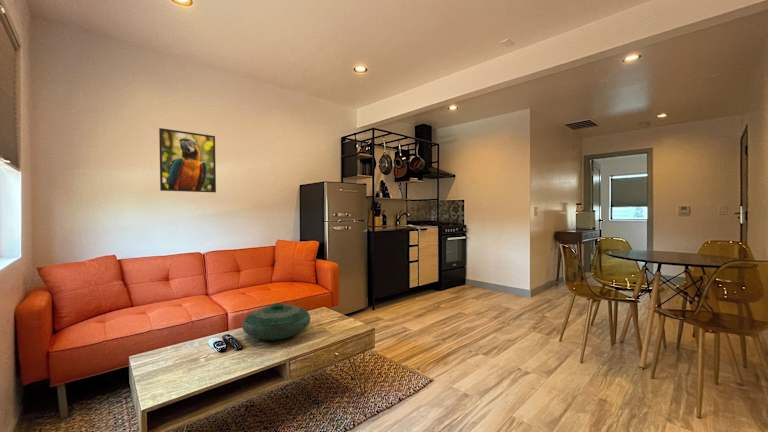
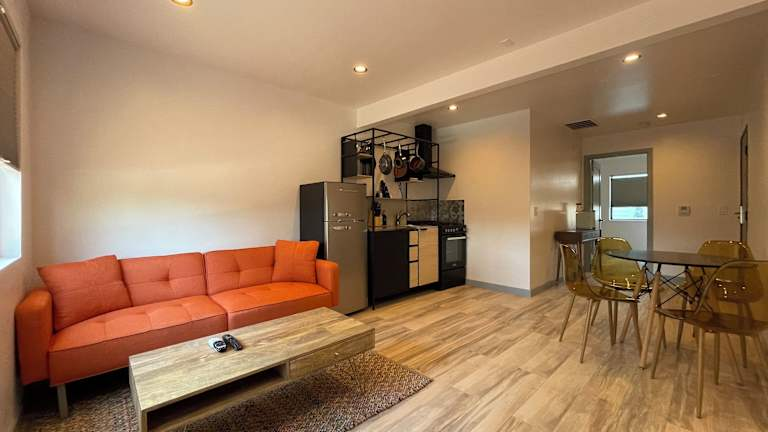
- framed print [158,127,217,193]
- decorative bowl [241,302,311,342]
